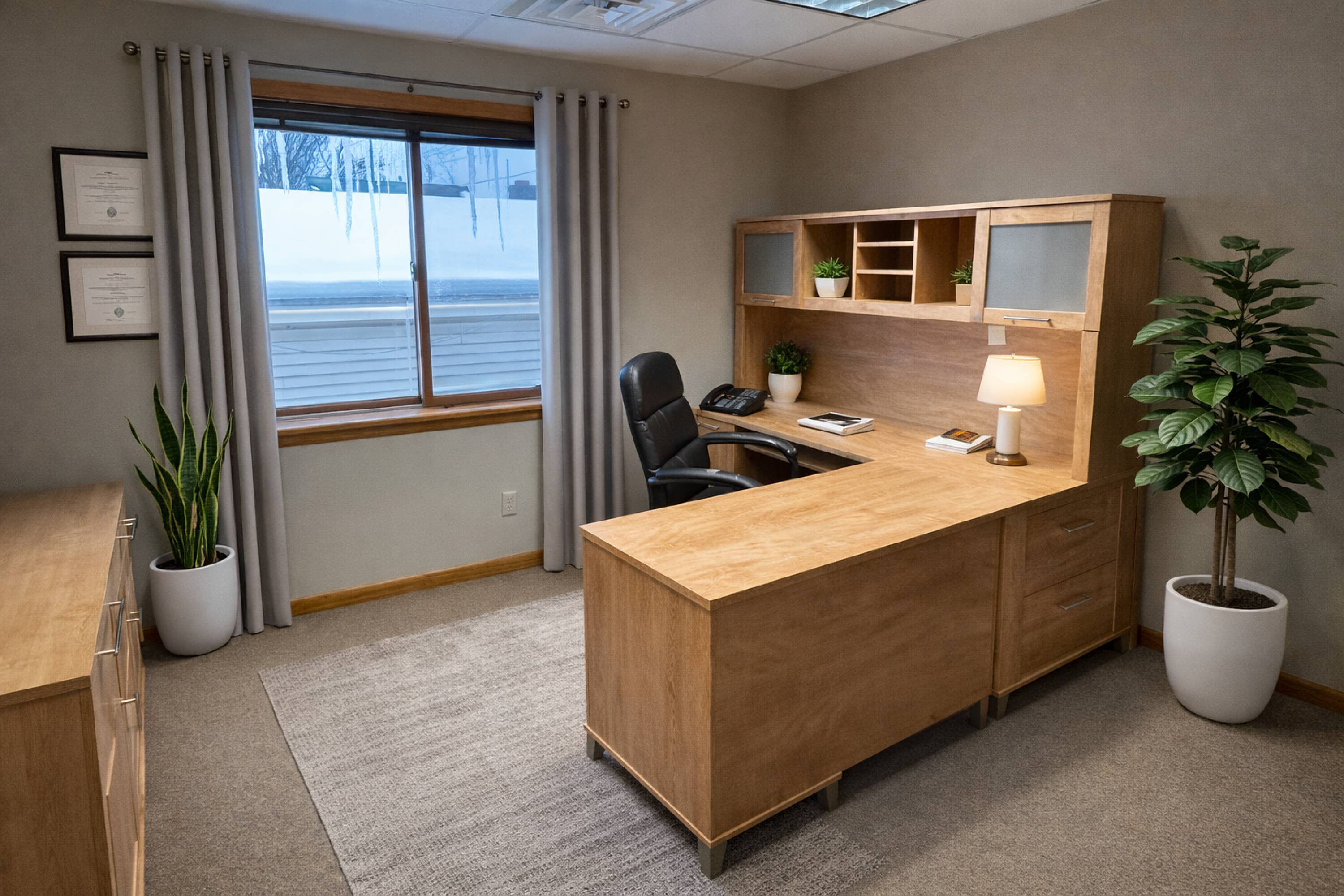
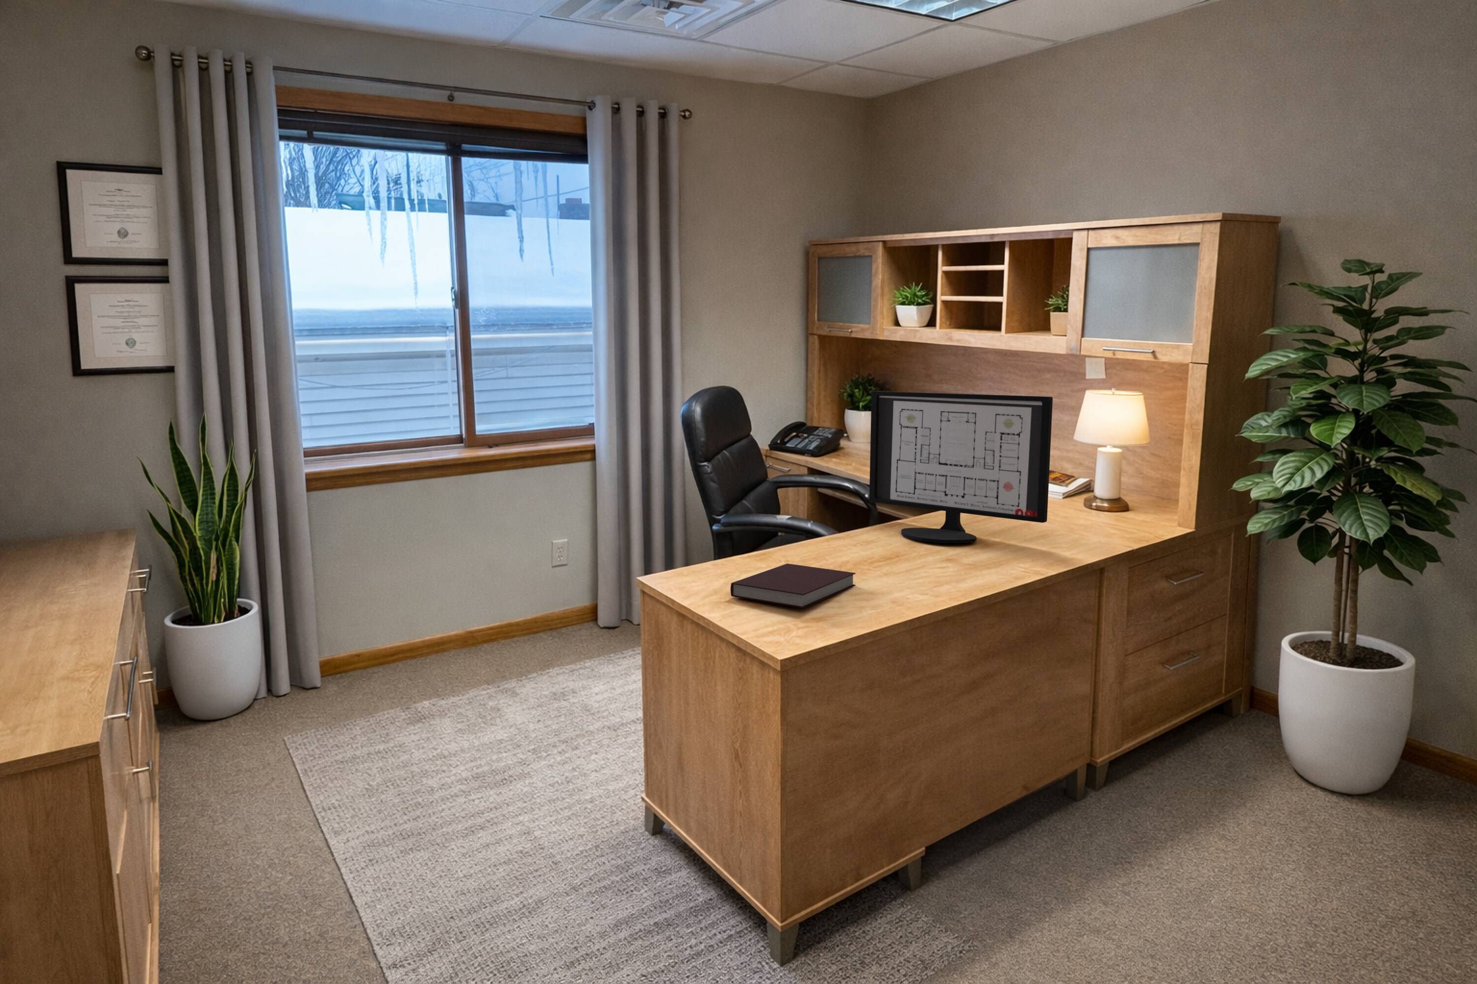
+ notebook [730,563,856,608]
+ computer monitor [869,391,1053,544]
